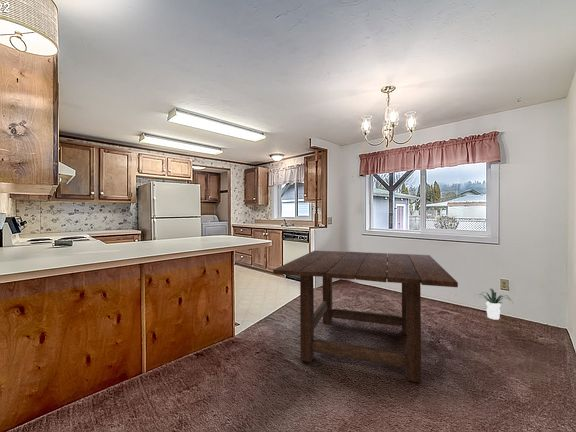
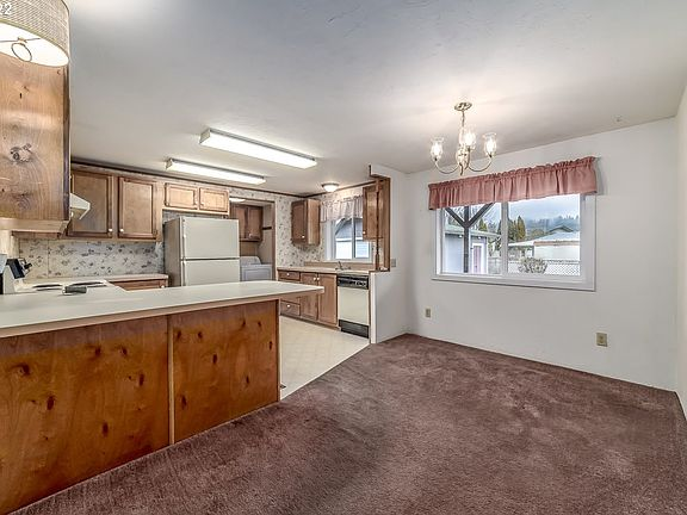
- dining table [272,250,459,384]
- potted plant [472,288,514,321]
